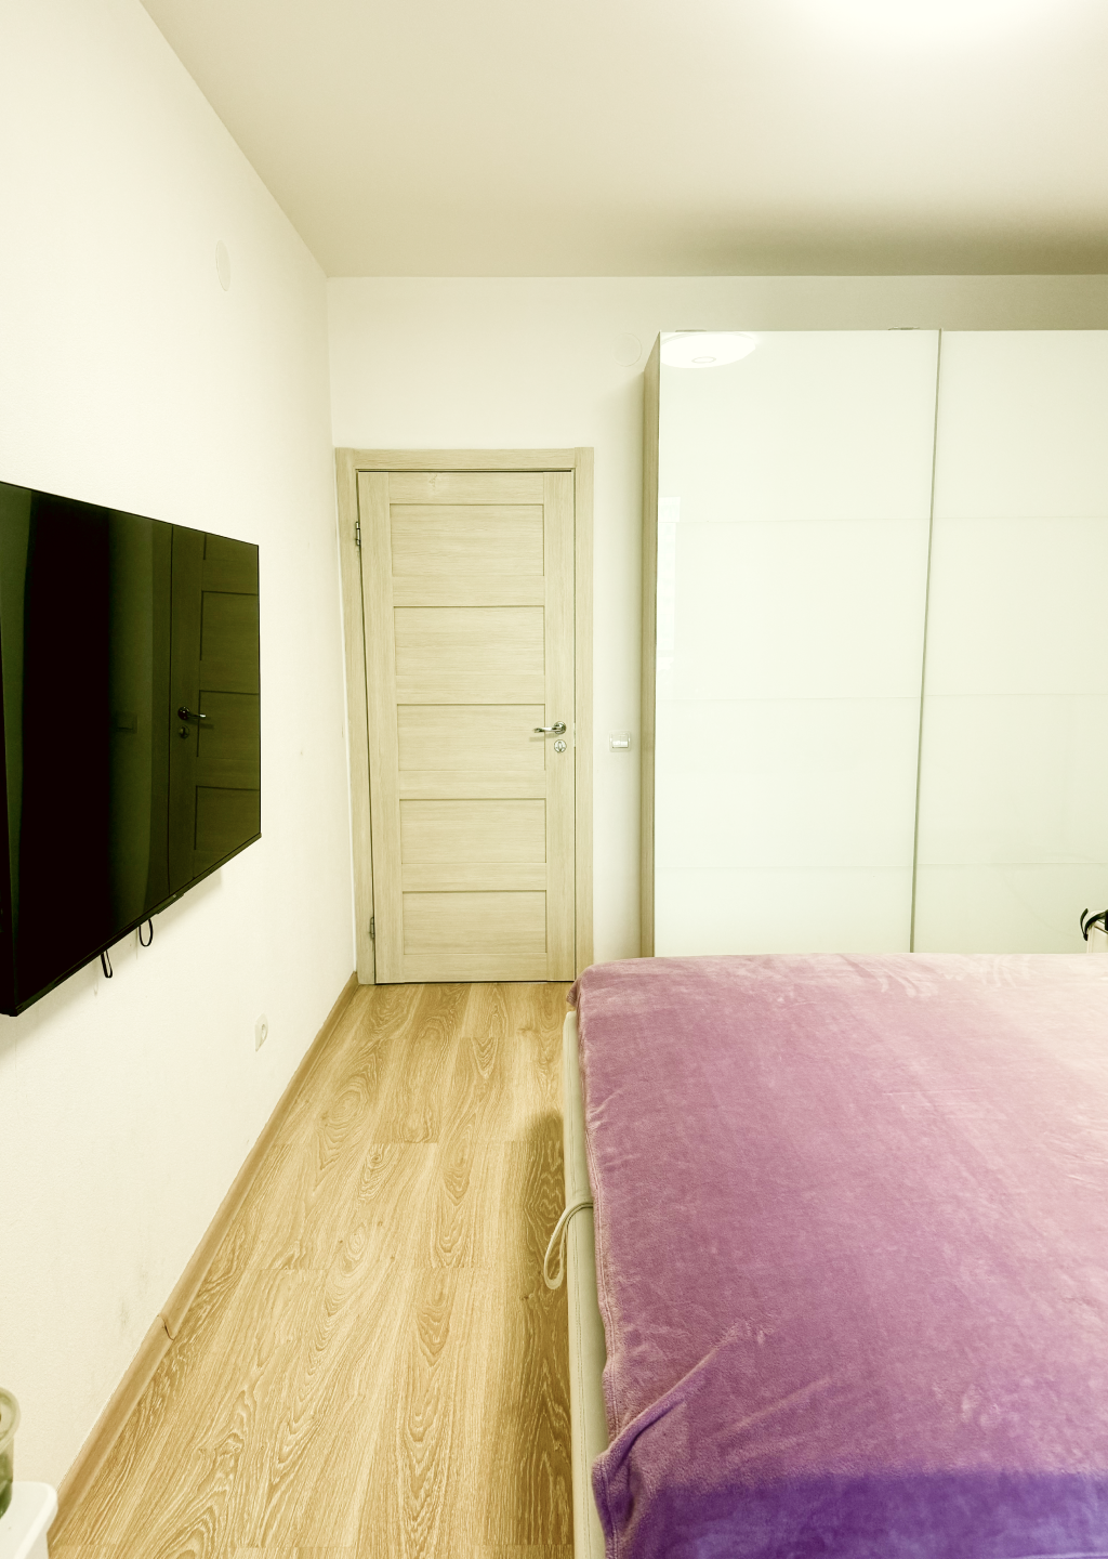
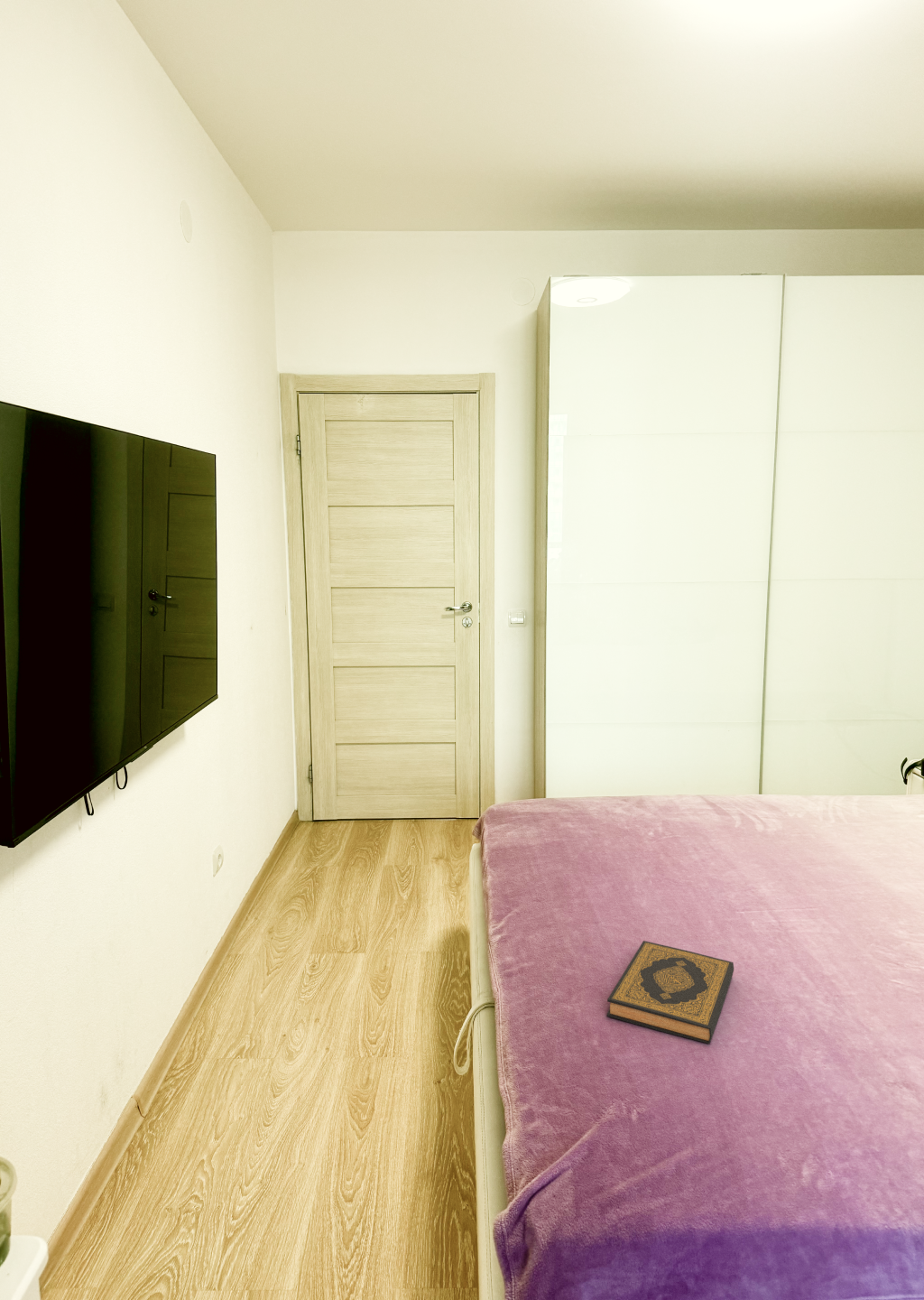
+ hardback book [606,940,735,1045]
